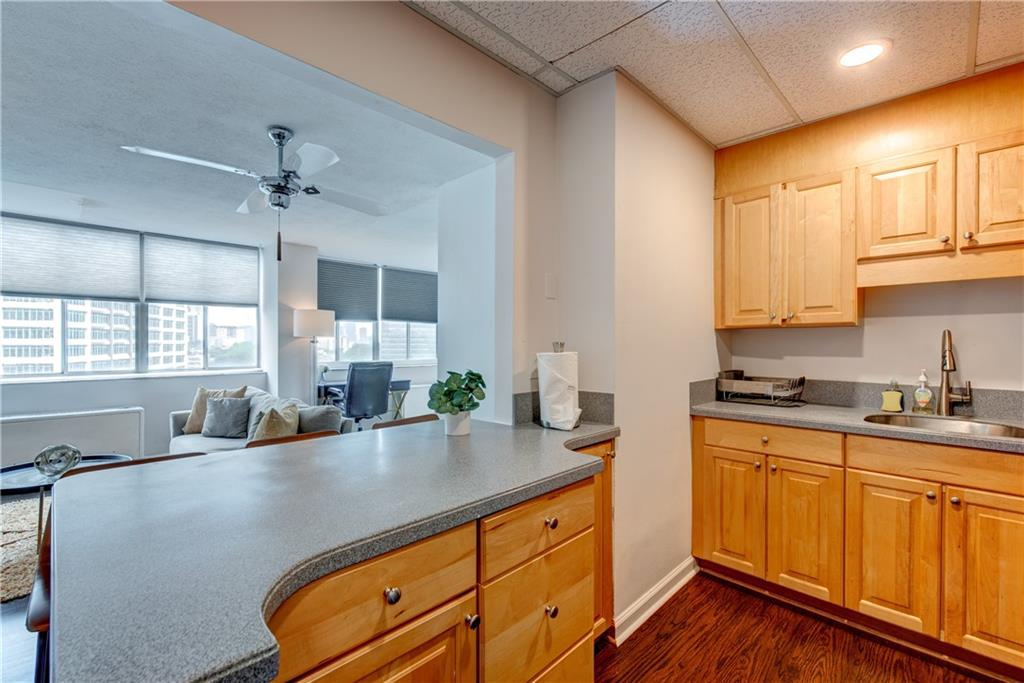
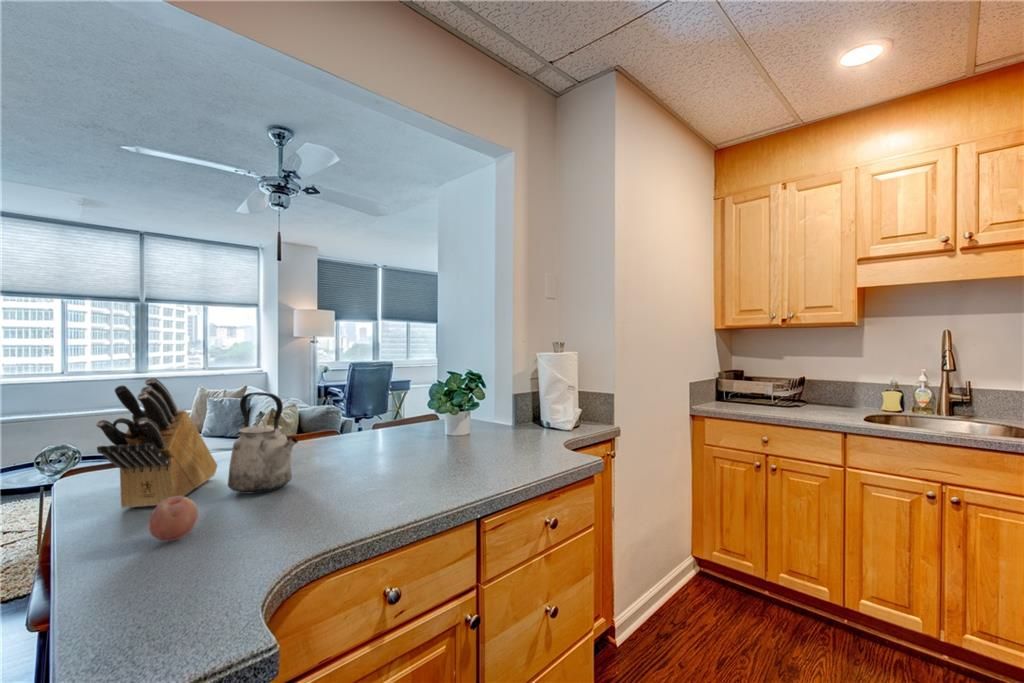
+ fruit [148,496,199,542]
+ knife block [95,376,218,509]
+ kettle [227,391,299,494]
